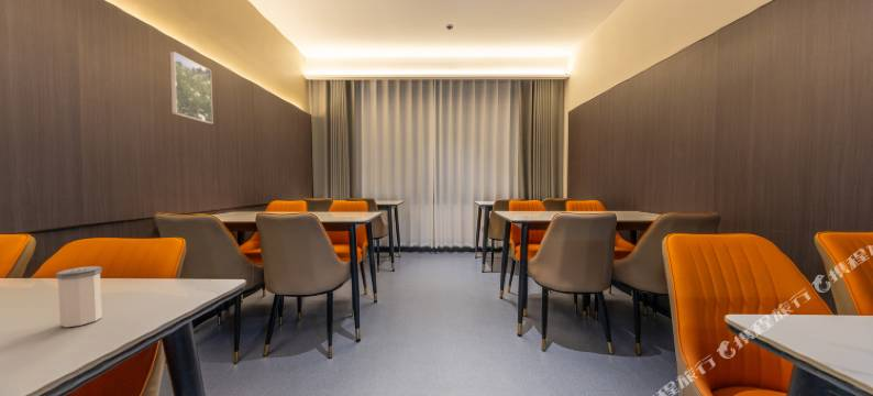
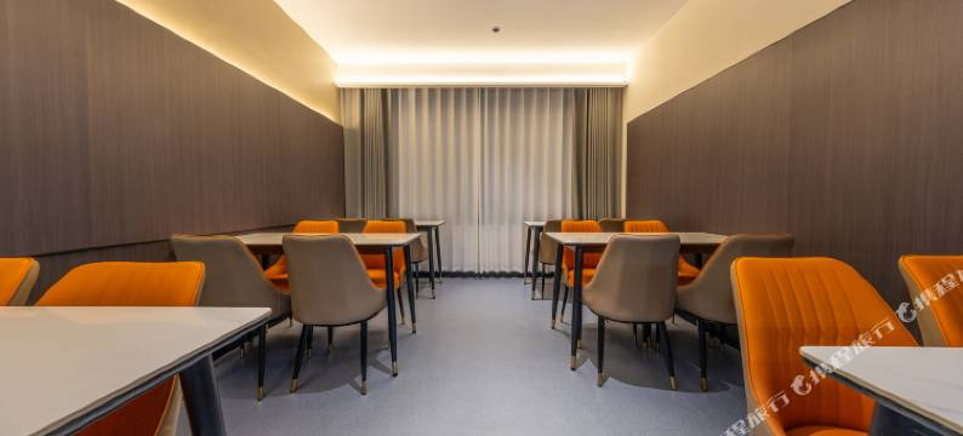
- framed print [168,51,214,124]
- salt shaker [55,265,103,328]
